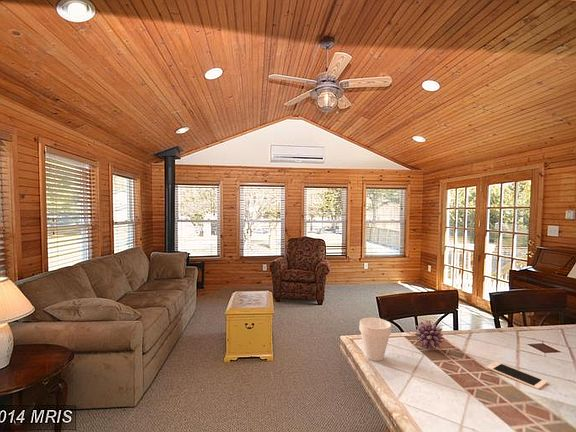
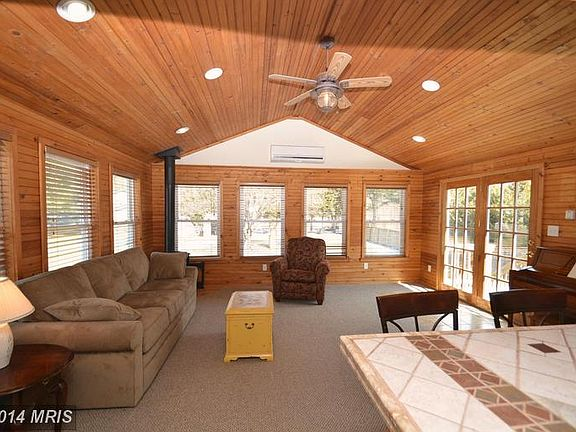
- flower [413,319,445,351]
- cup [358,317,392,362]
- cell phone [485,361,548,391]
